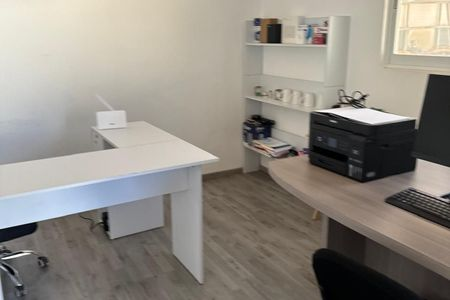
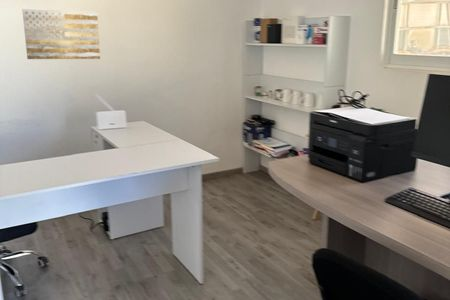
+ wall art [21,8,101,60]
